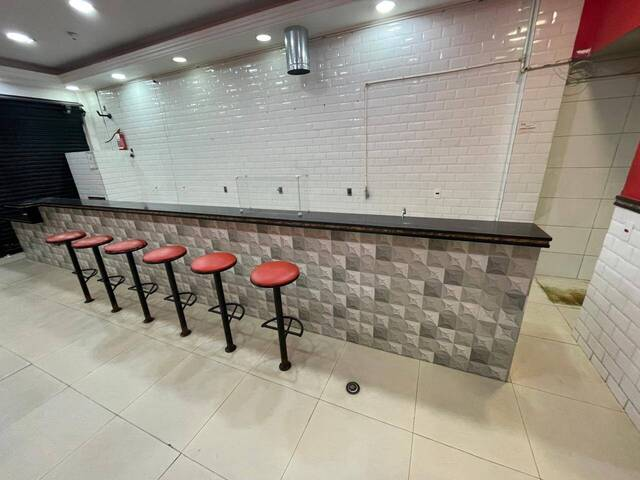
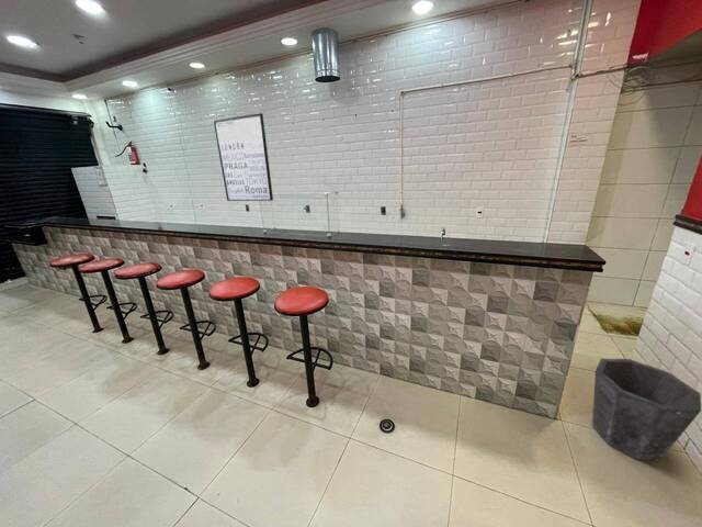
+ wall art [213,112,274,202]
+ waste bin [591,358,702,462]
